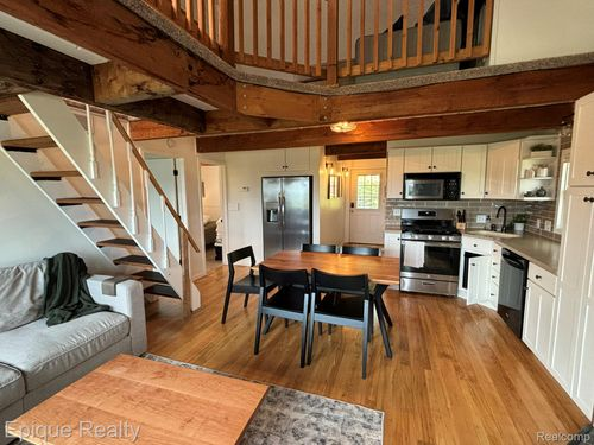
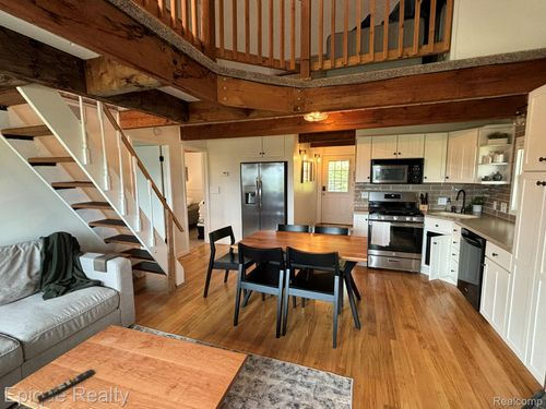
+ remote control [36,368,96,404]
